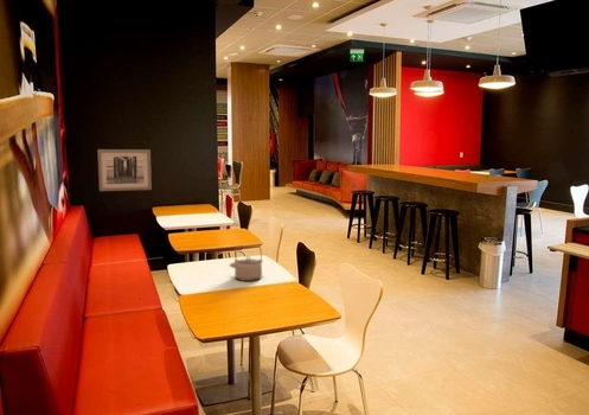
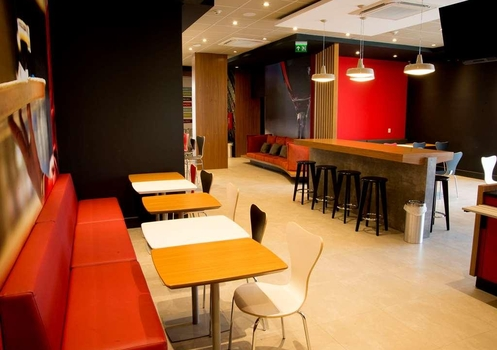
- teapot [228,244,263,282]
- wall art [96,148,153,192]
